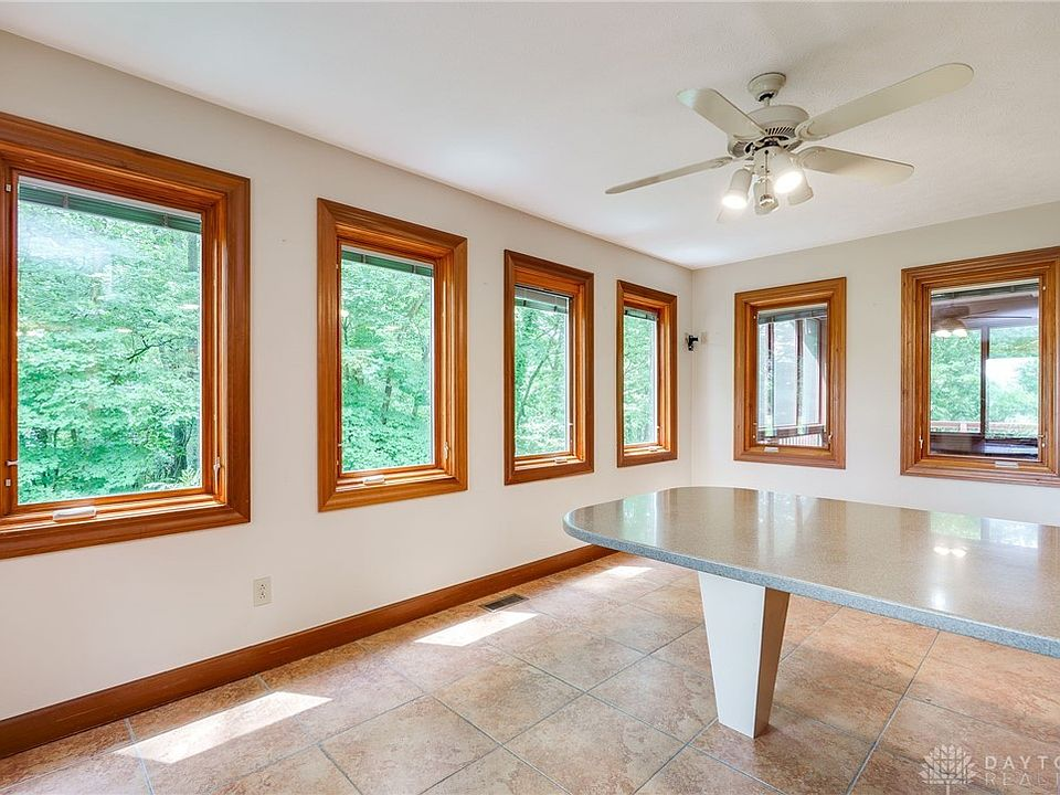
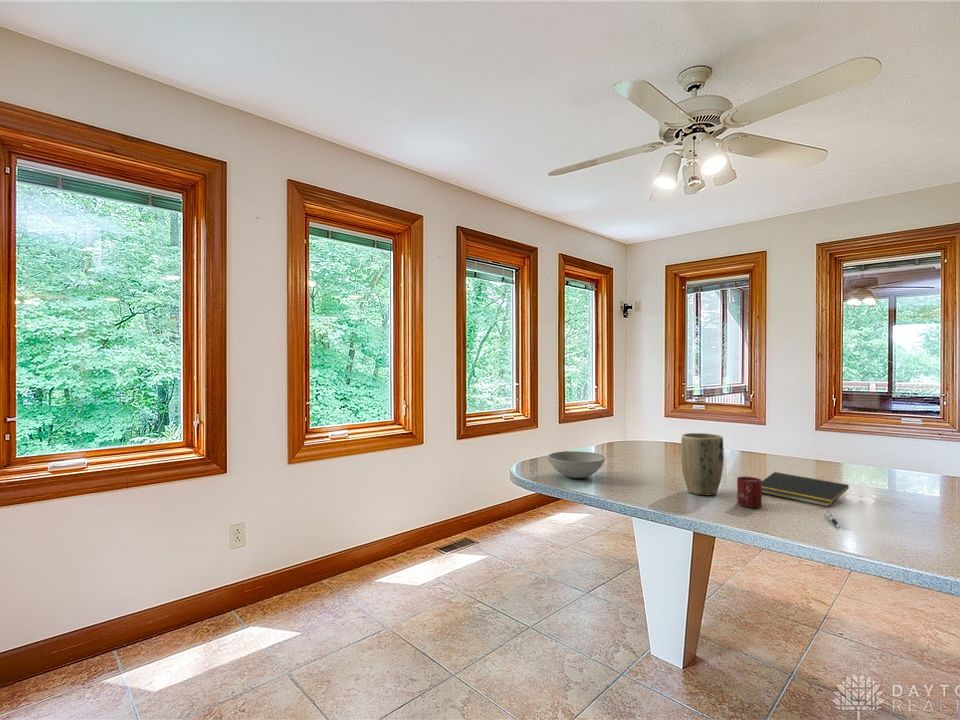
+ pen [823,509,841,529]
+ plant pot [680,432,725,496]
+ bowl [547,450,606,479]
+ notepad [762,471,850,508]
+ cup [736,476,763,509]
